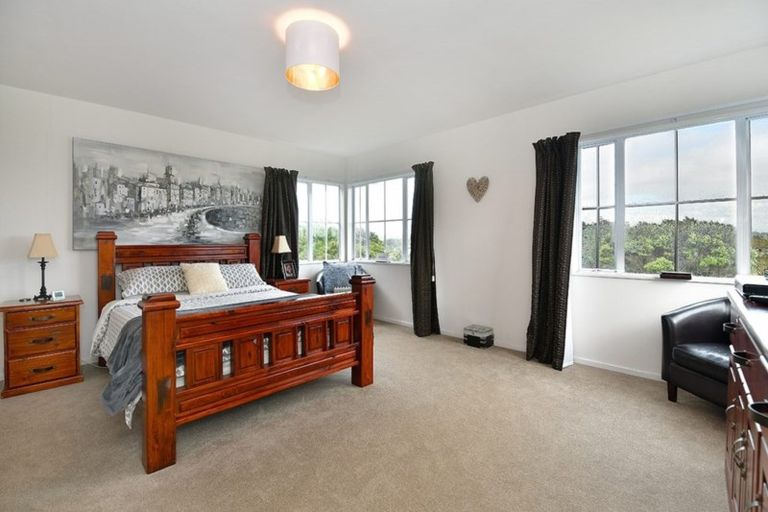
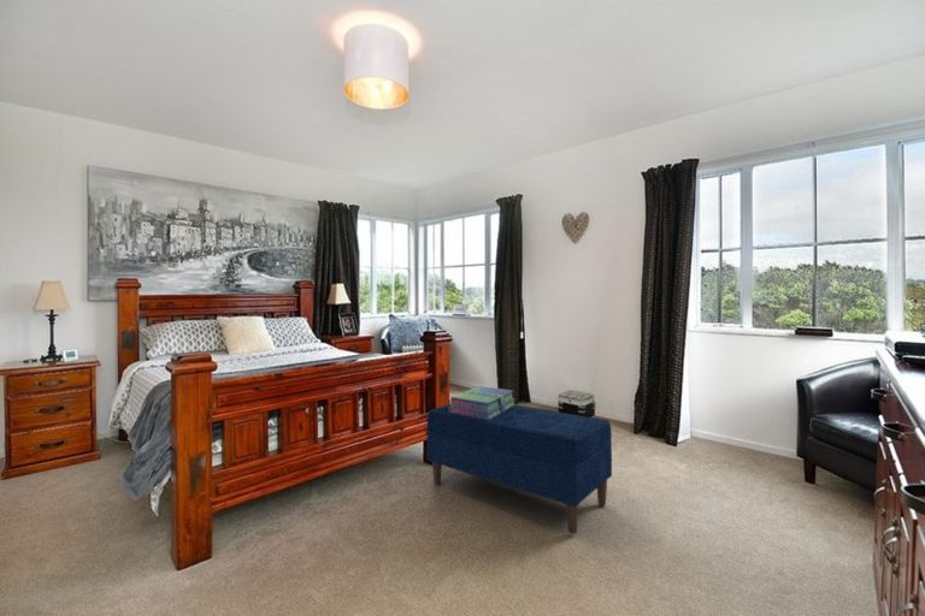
+ stack of books [449,385,517,420]
+ bench [425,403,613,535]
